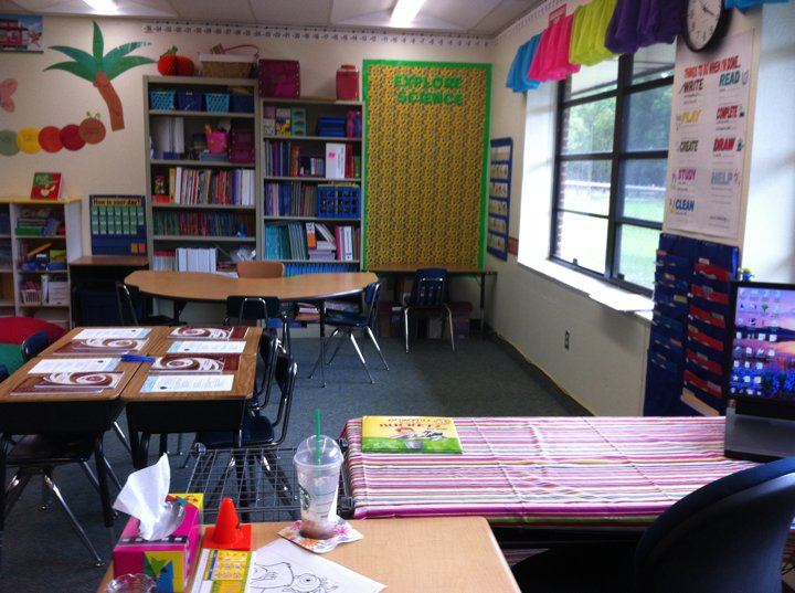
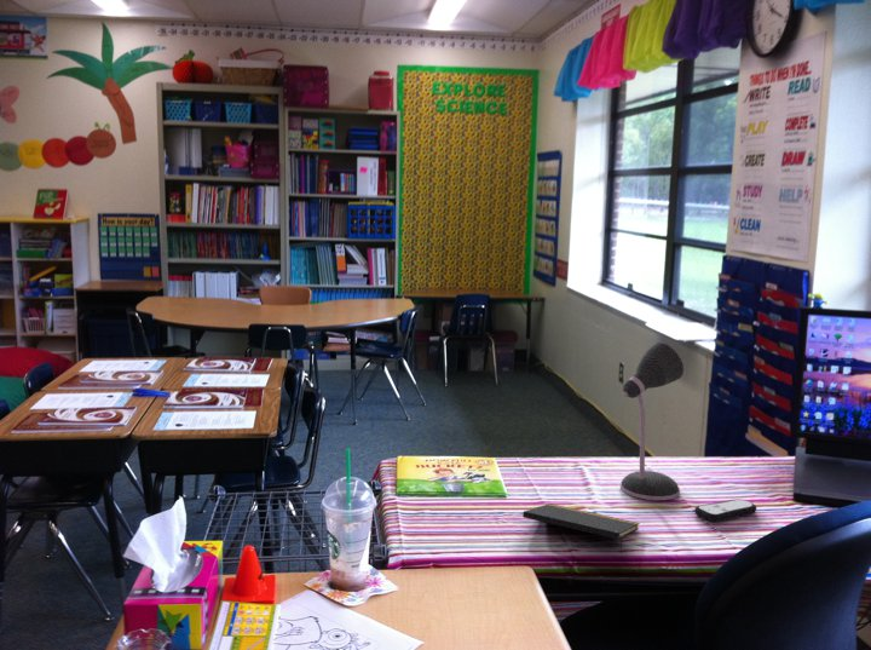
+ notepad [521,502,641,554]
+ desk lamp [619,341,685,501]
+ remote control [693,497,757,523]
